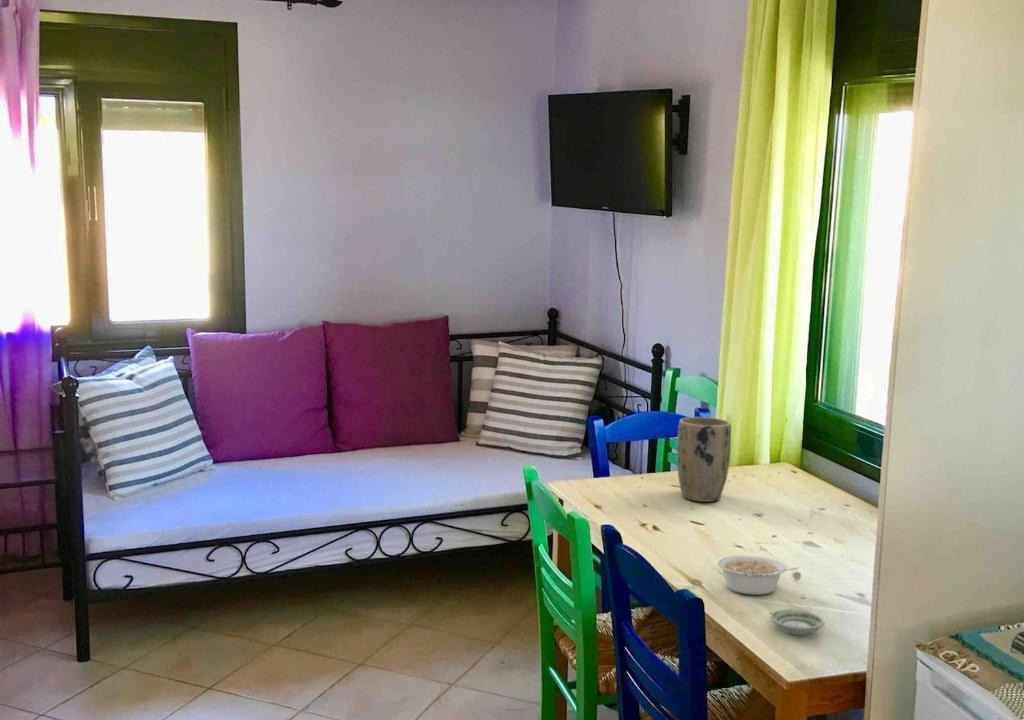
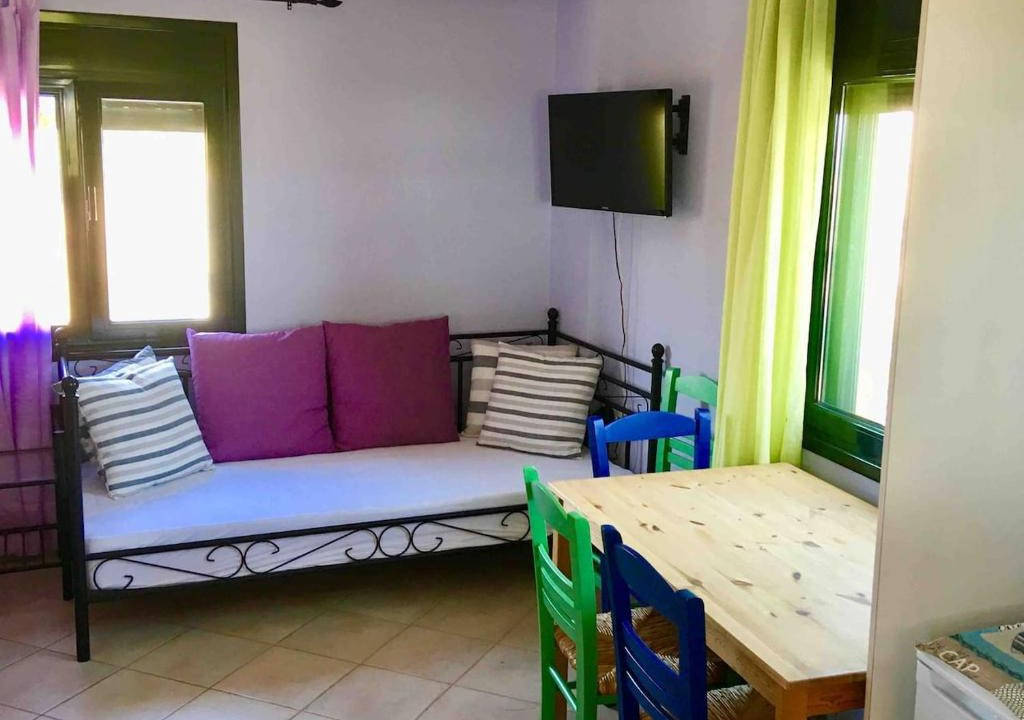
- saucer [769,608,825,636]
- legume [717,555,801,596]
- plant pot [676,416,732,503]
